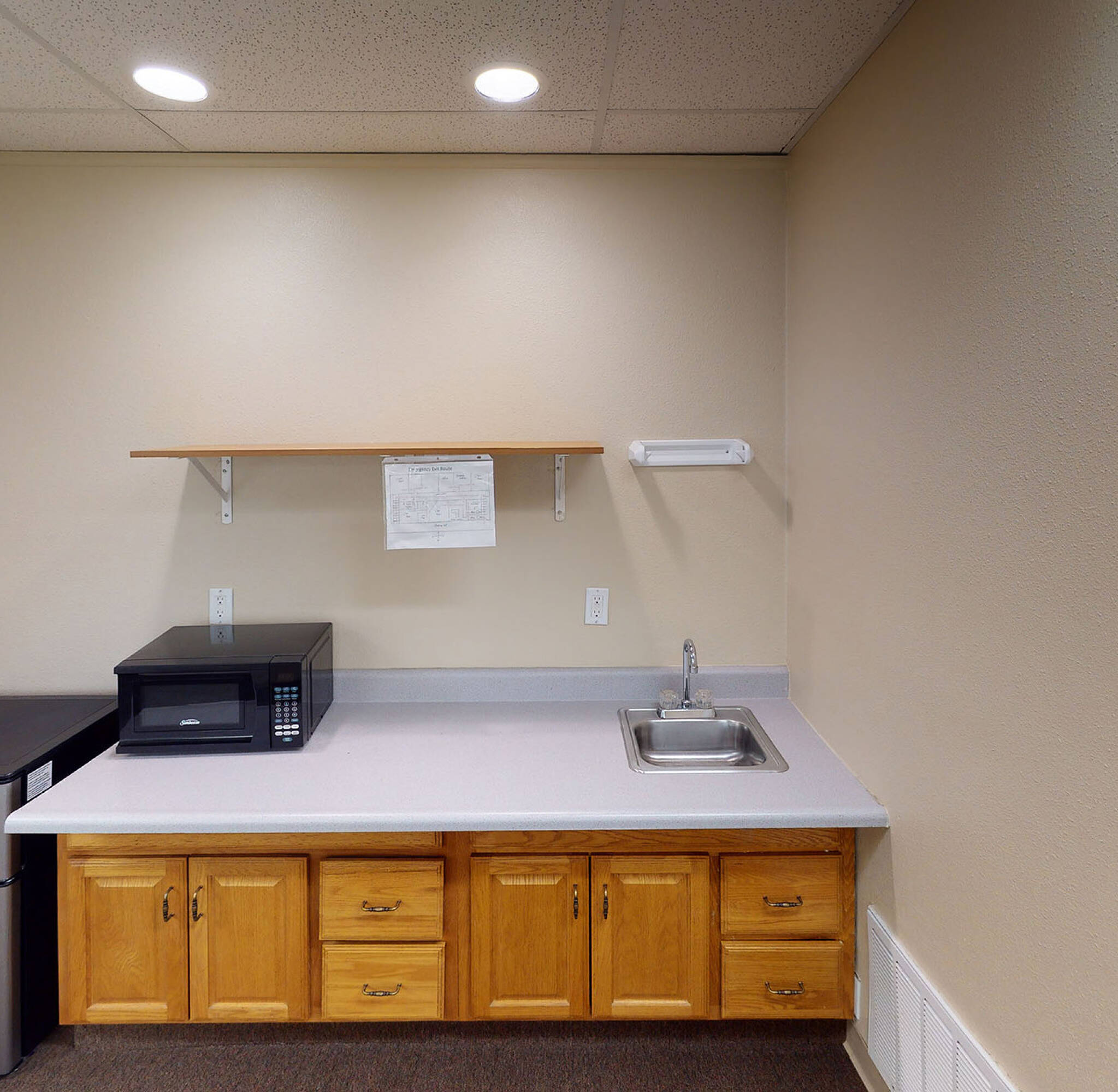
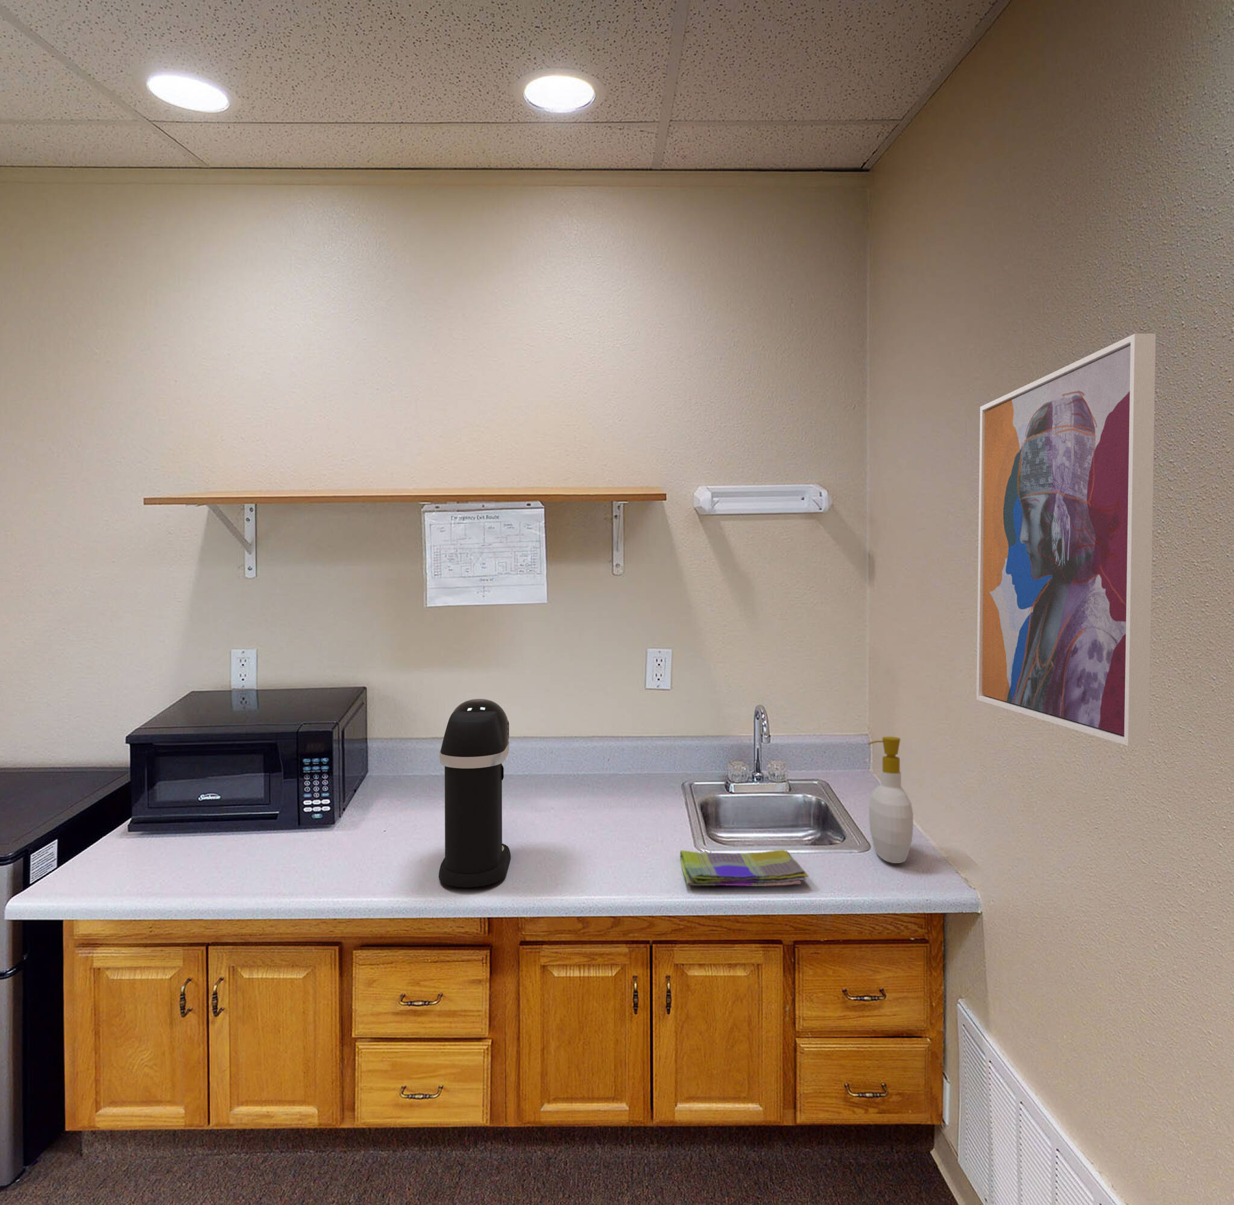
+ wall art [976,333,1157,746]
+ soap bottle [868,736,914,864]
+ coffee maker [438,699,511,887]
+ dish towel [680,849,809,887]
